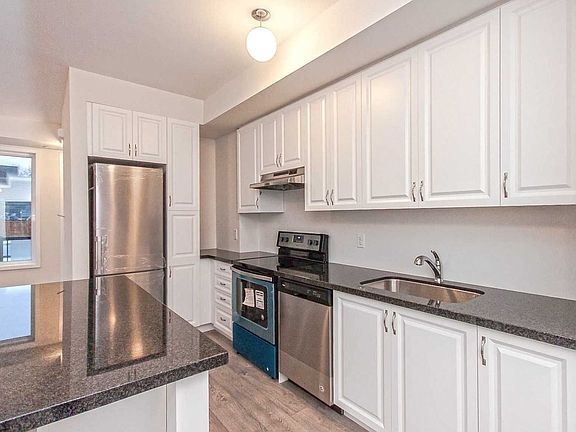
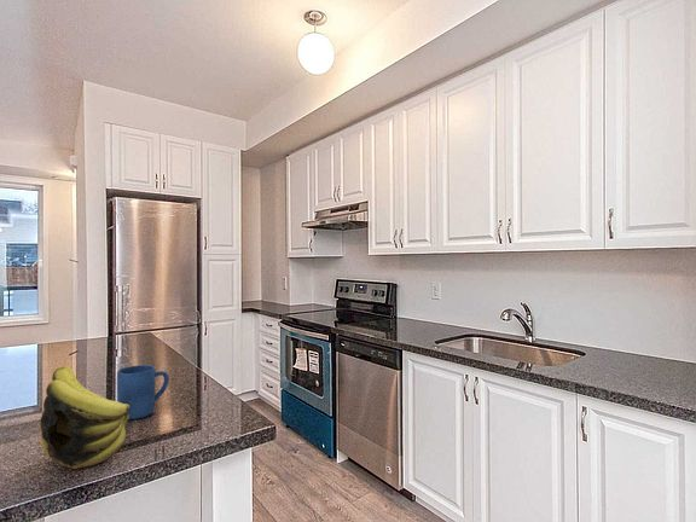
+ mug [116,364,170,420]
+ banana [39,365,130,470]
